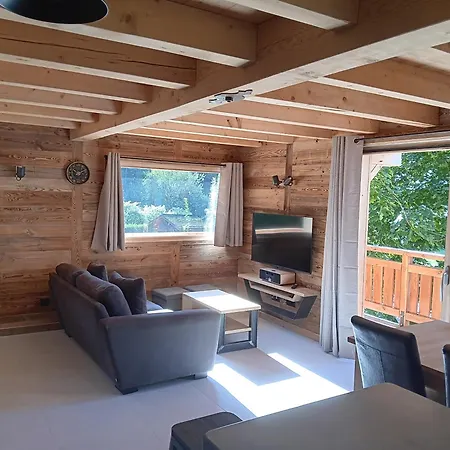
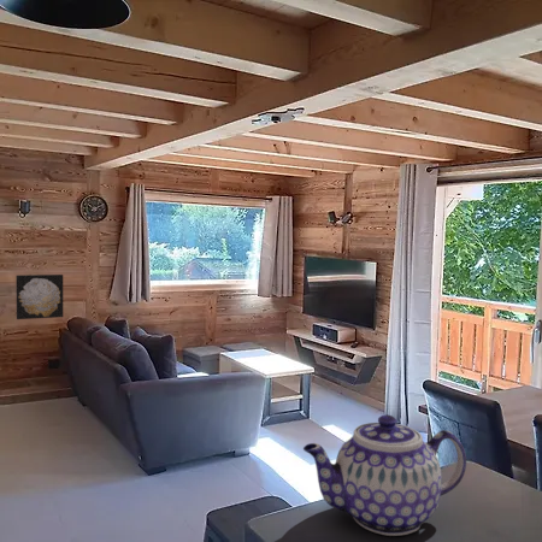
+ wall art [14,273,64,320]
+ teapot [302,413,467,537]
